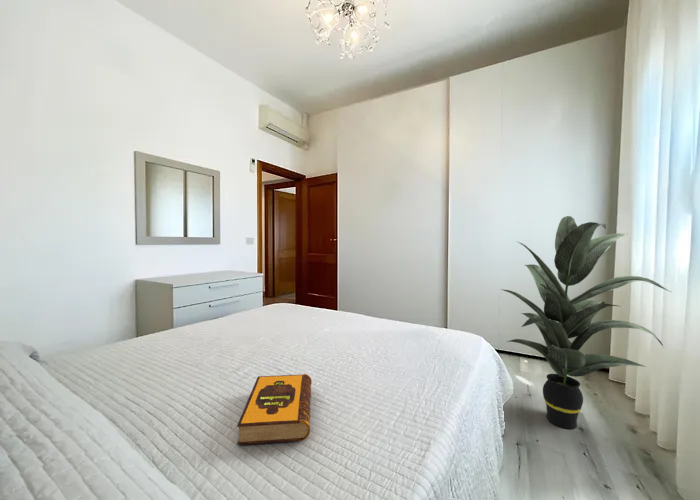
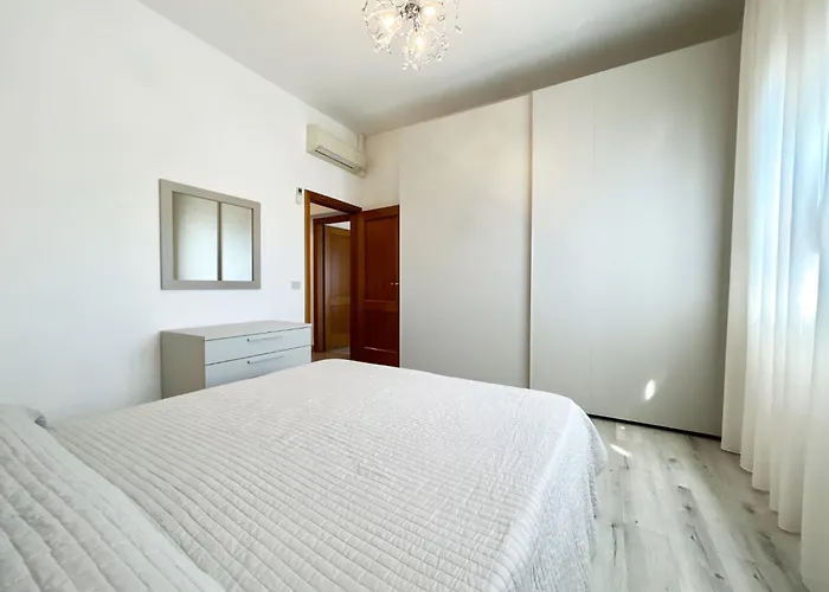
- hardback book [236,373,313,446]
- indoor plant [500,215,672,430]
